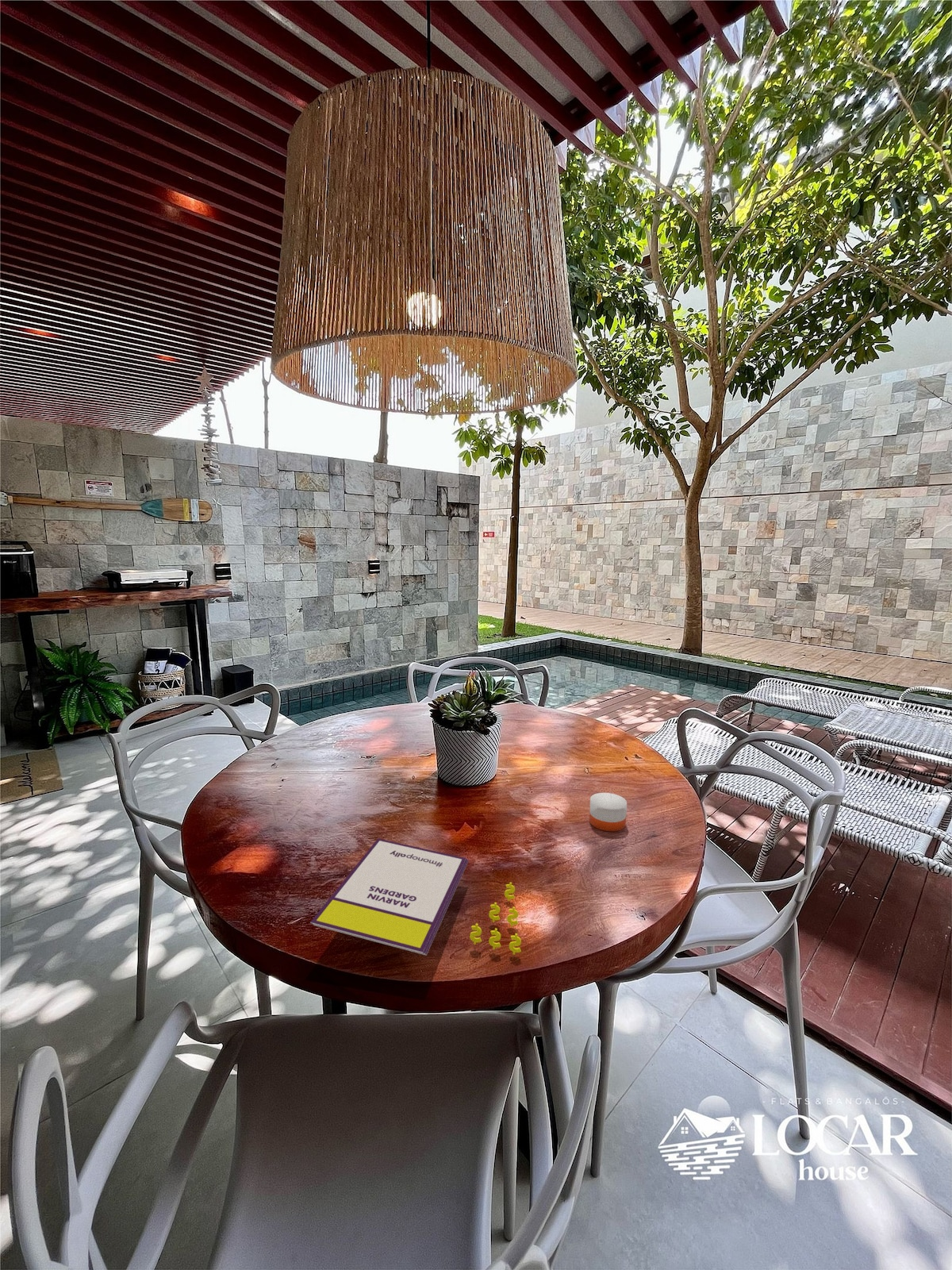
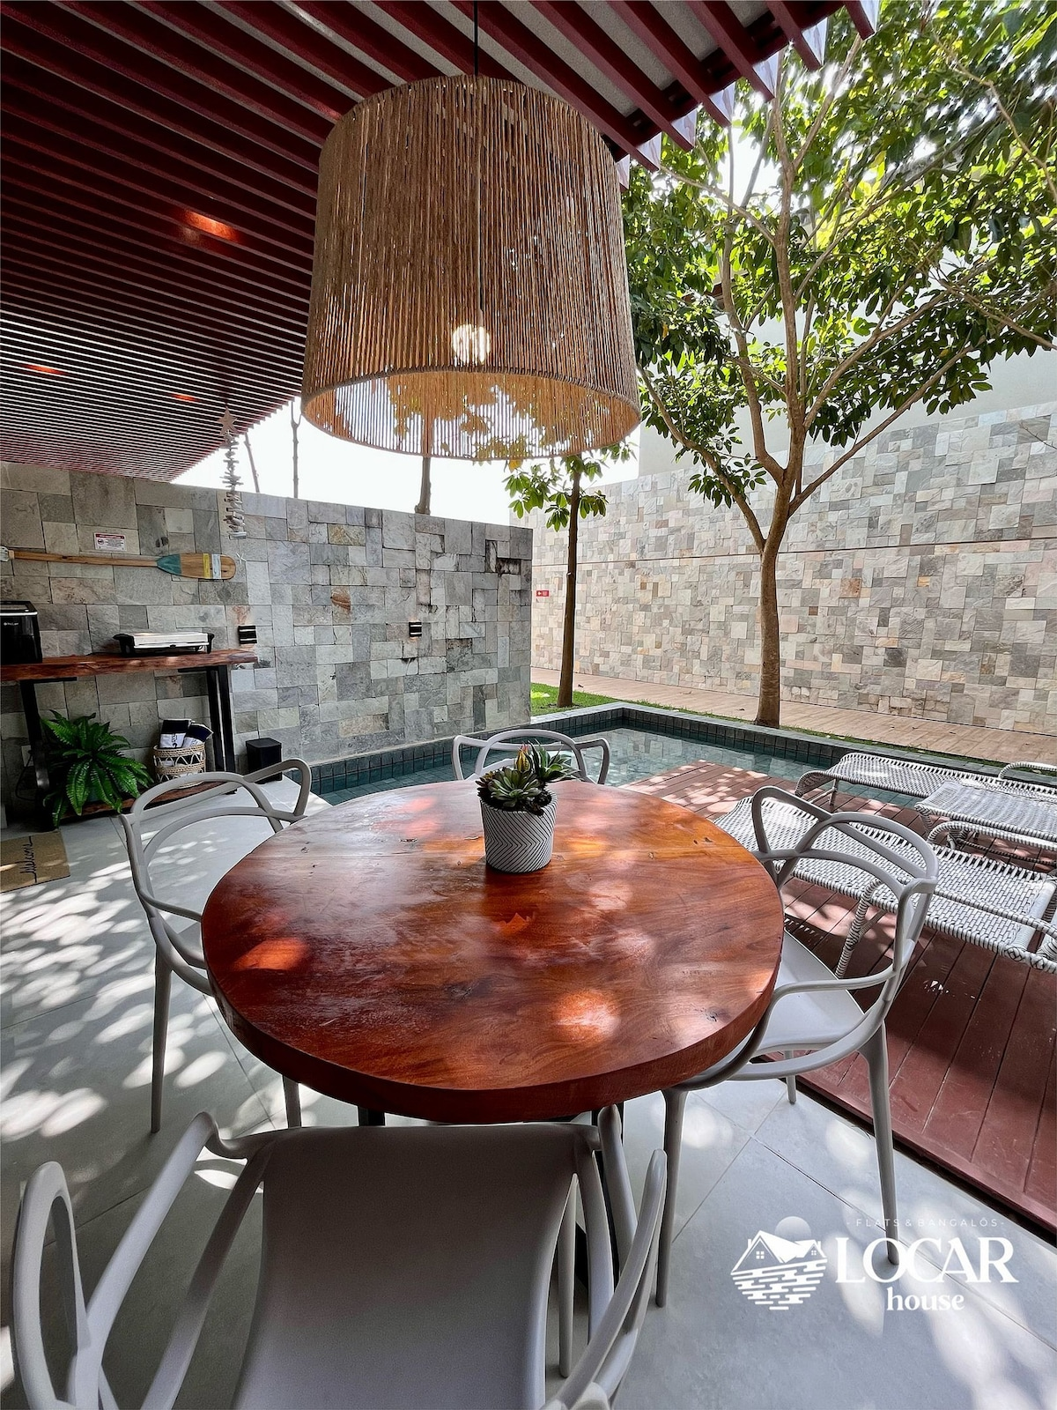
- candle [589,785,628,832]
- board game [309,838,522,956]
